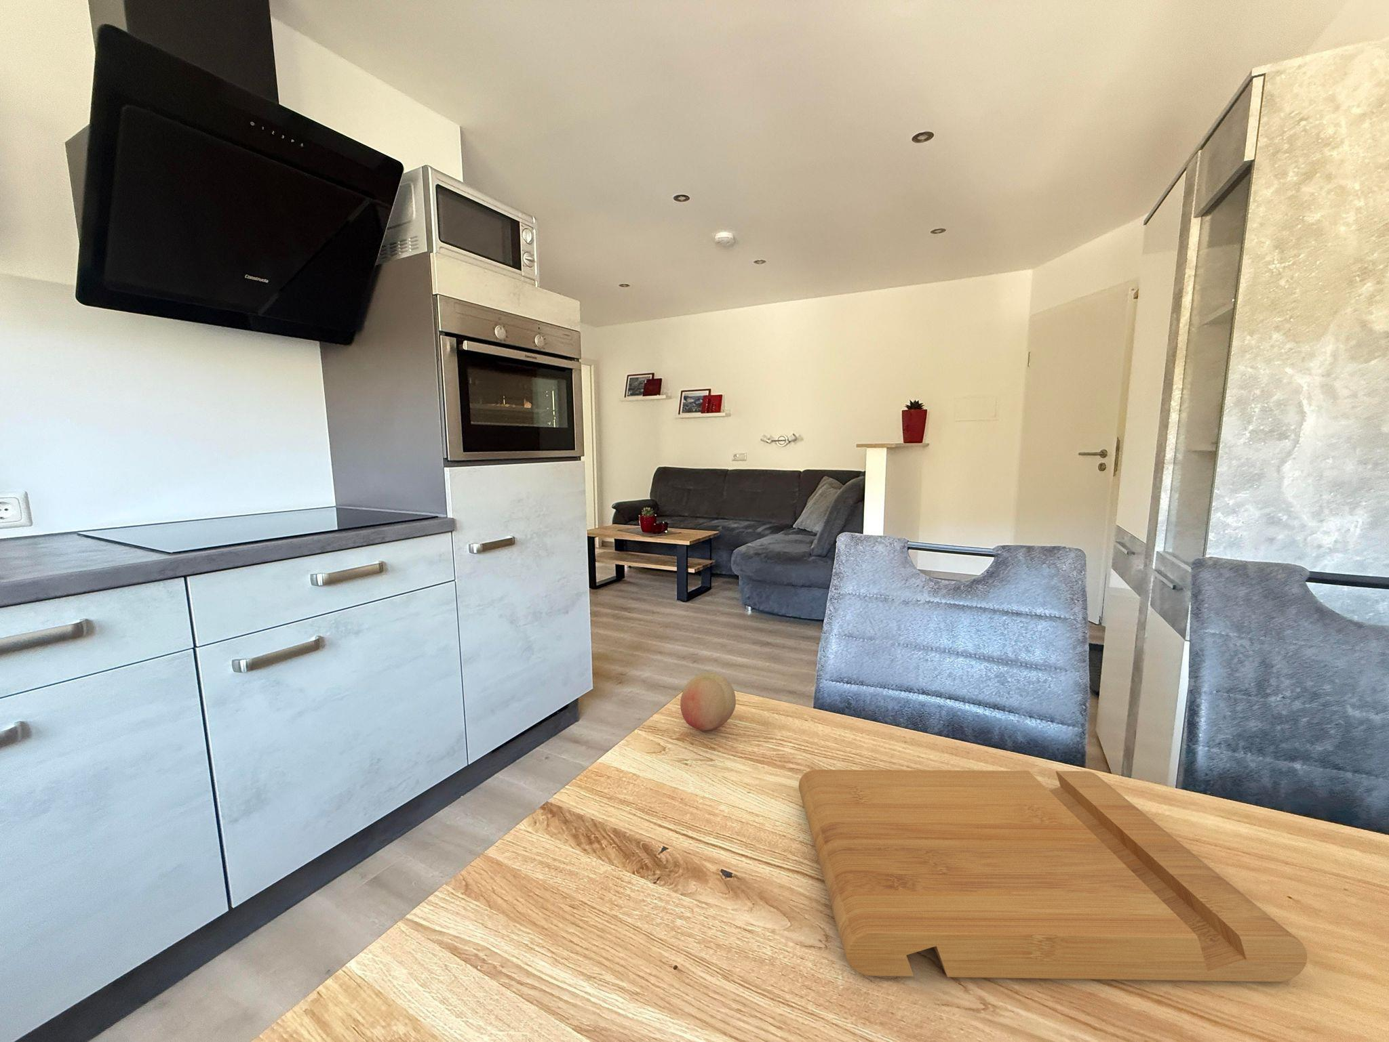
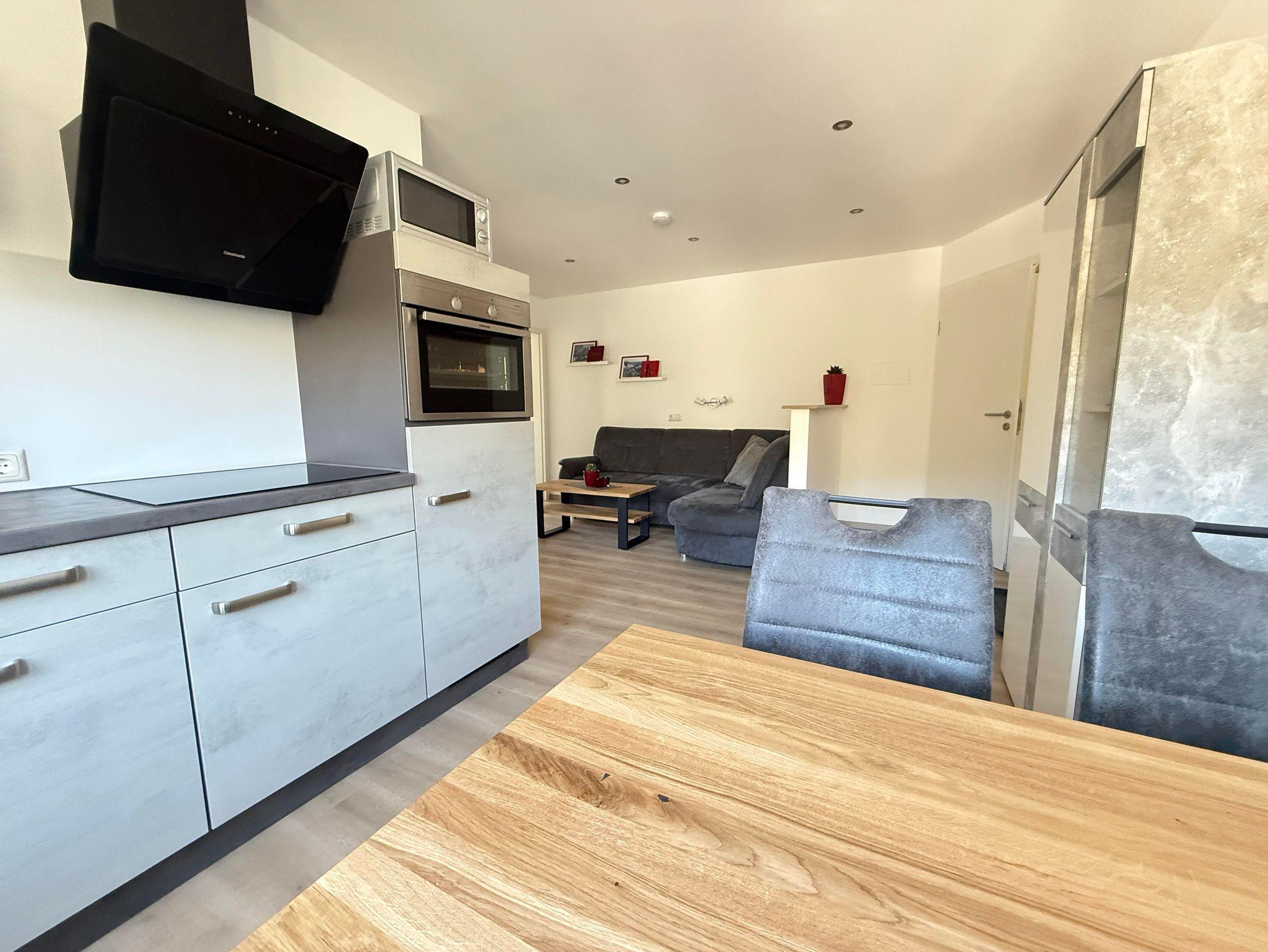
- cutting board [799,769,1308,983]
- fruit [679,672,736,731]
